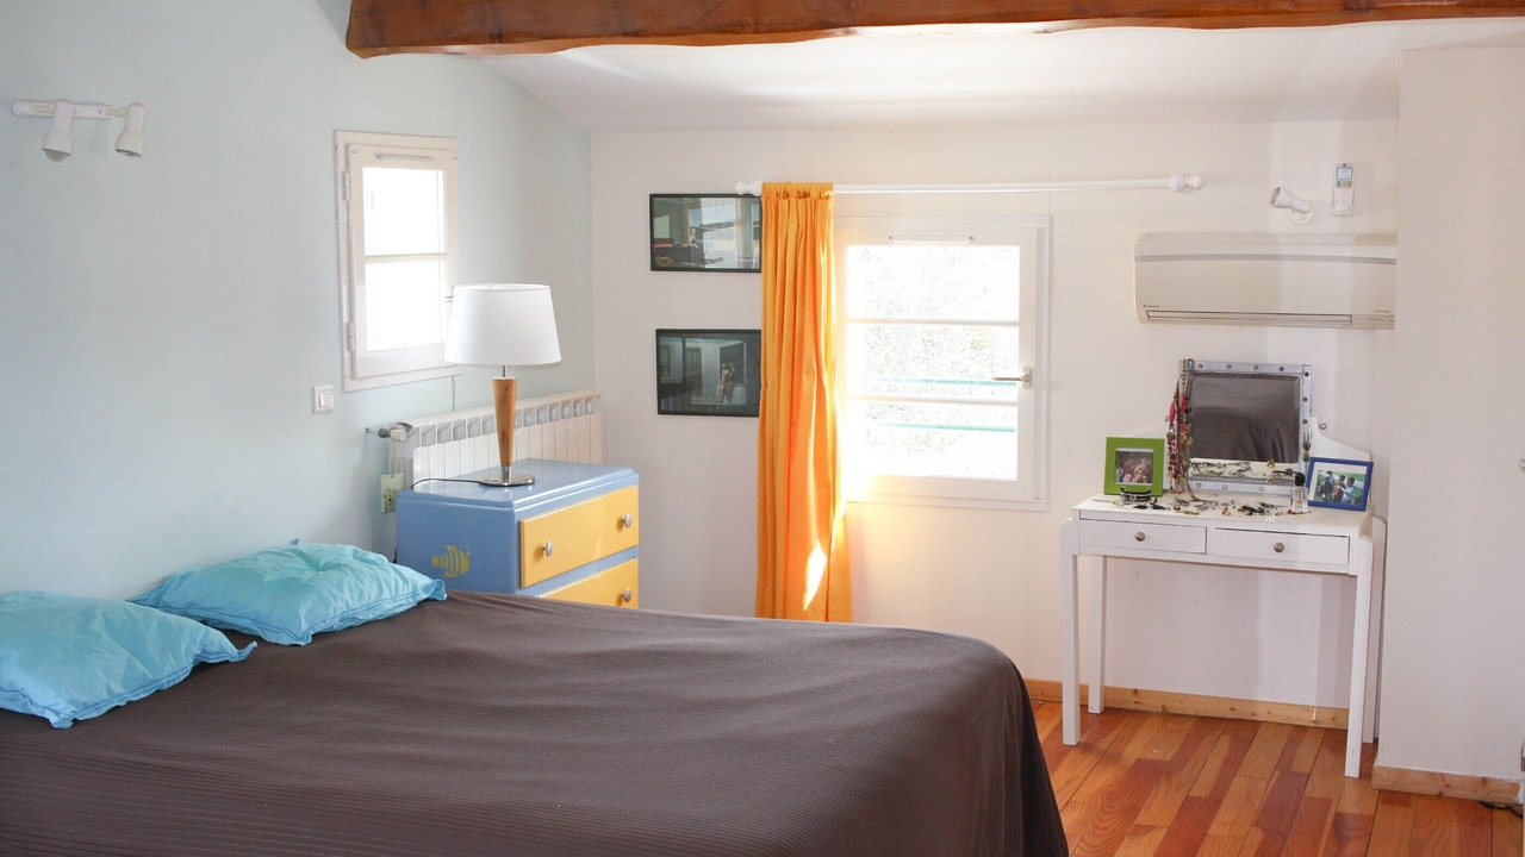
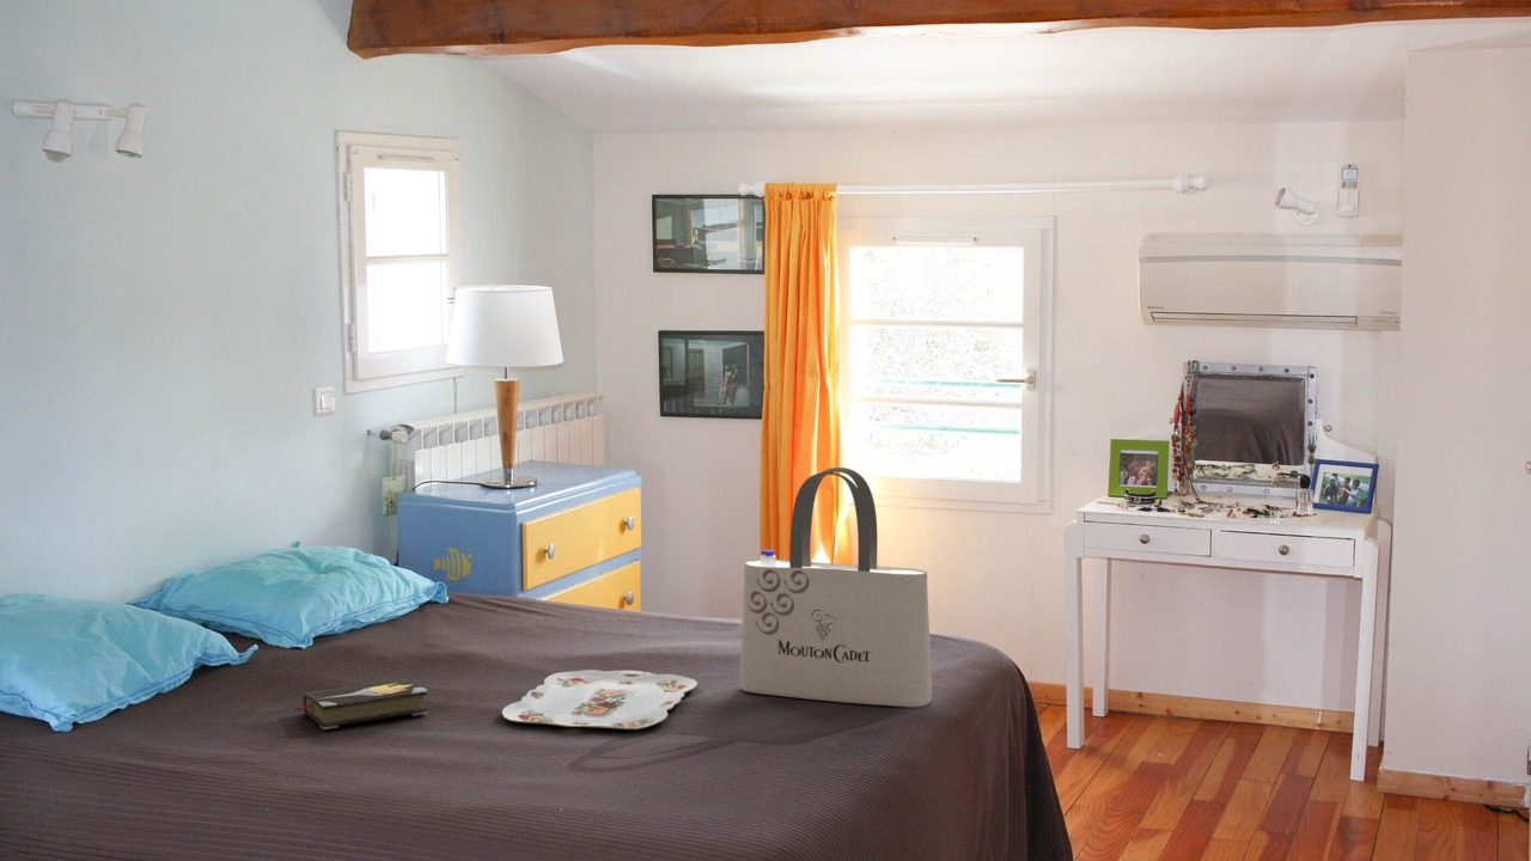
+ hardback book [294,678,429,731]
+ tote bag [739,466,933,708]
+ serving tray [501,668,699,731]
